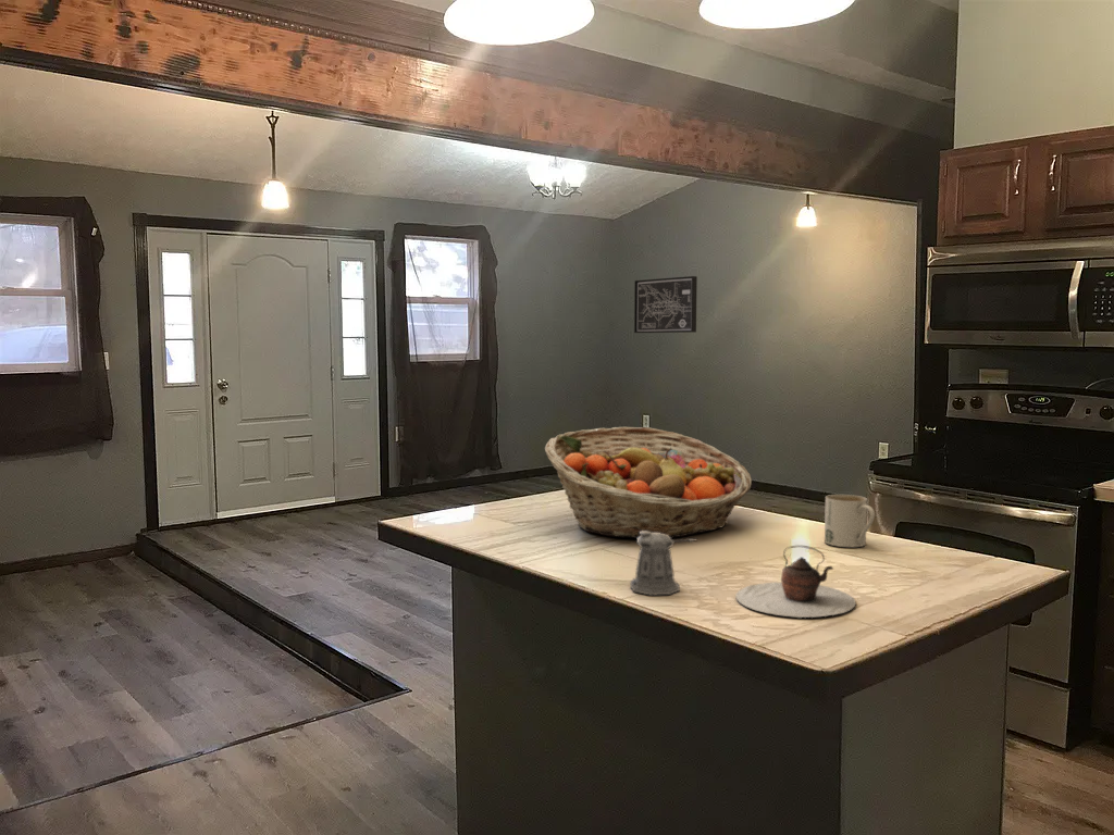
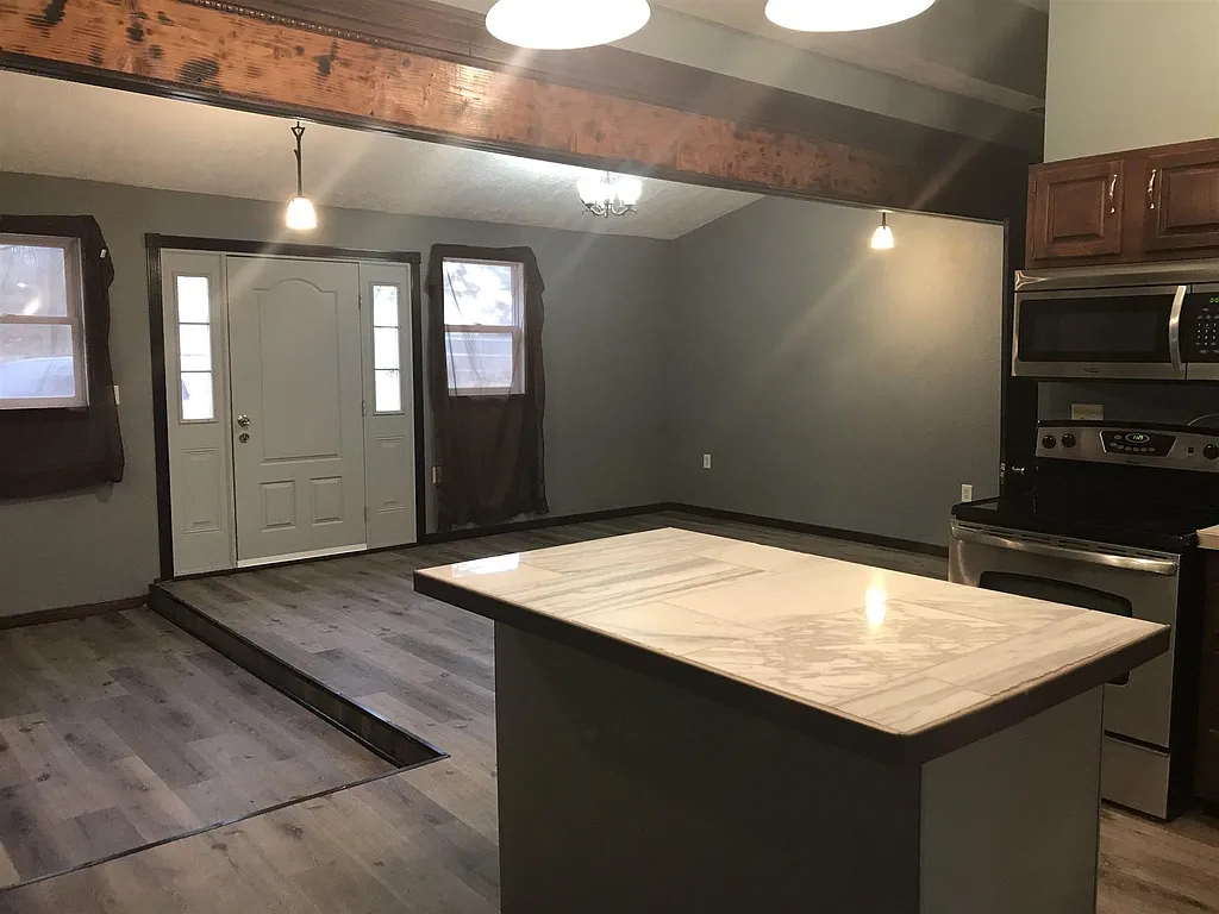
- mug [824,494,876,548]
- wall art [633,275,698,334]
- teapot [734,545,857,619]
- fruit basket [544,426,753,539]
- pepper shaker [629,532,698,597]
